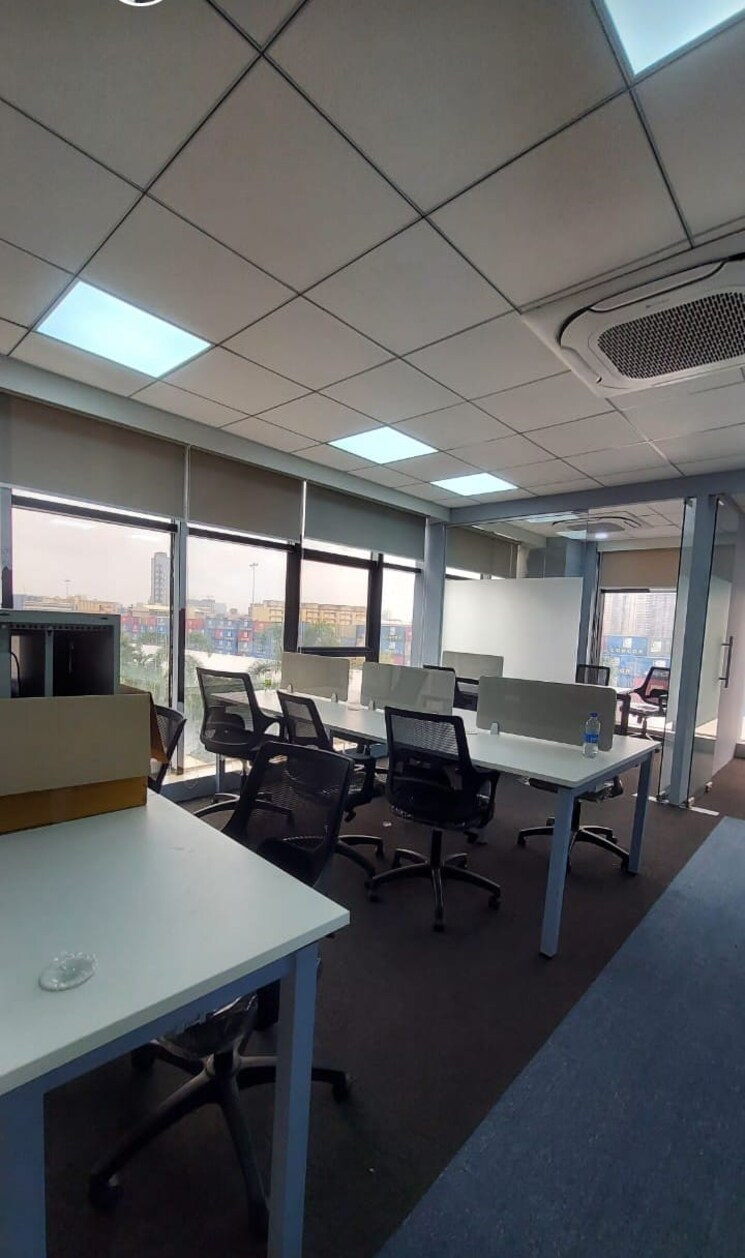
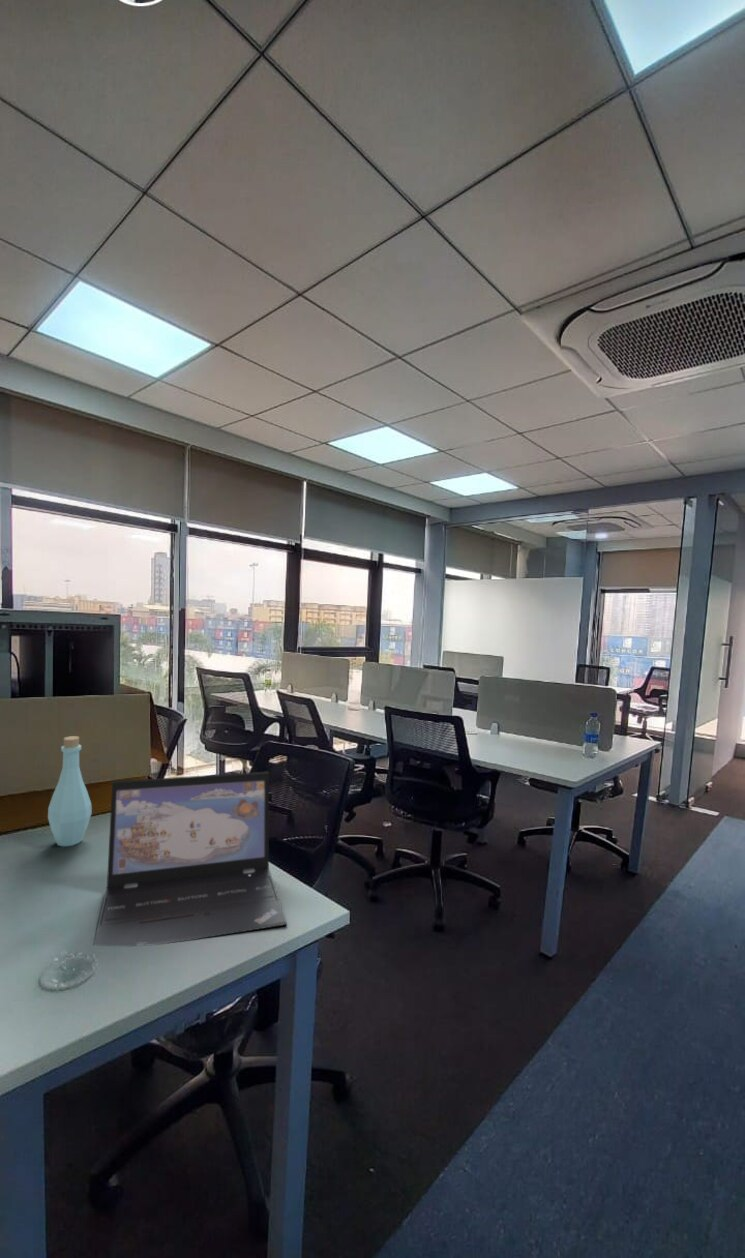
+ laptop [92,771,288,948]
+ bottle [47,735,93,848]
